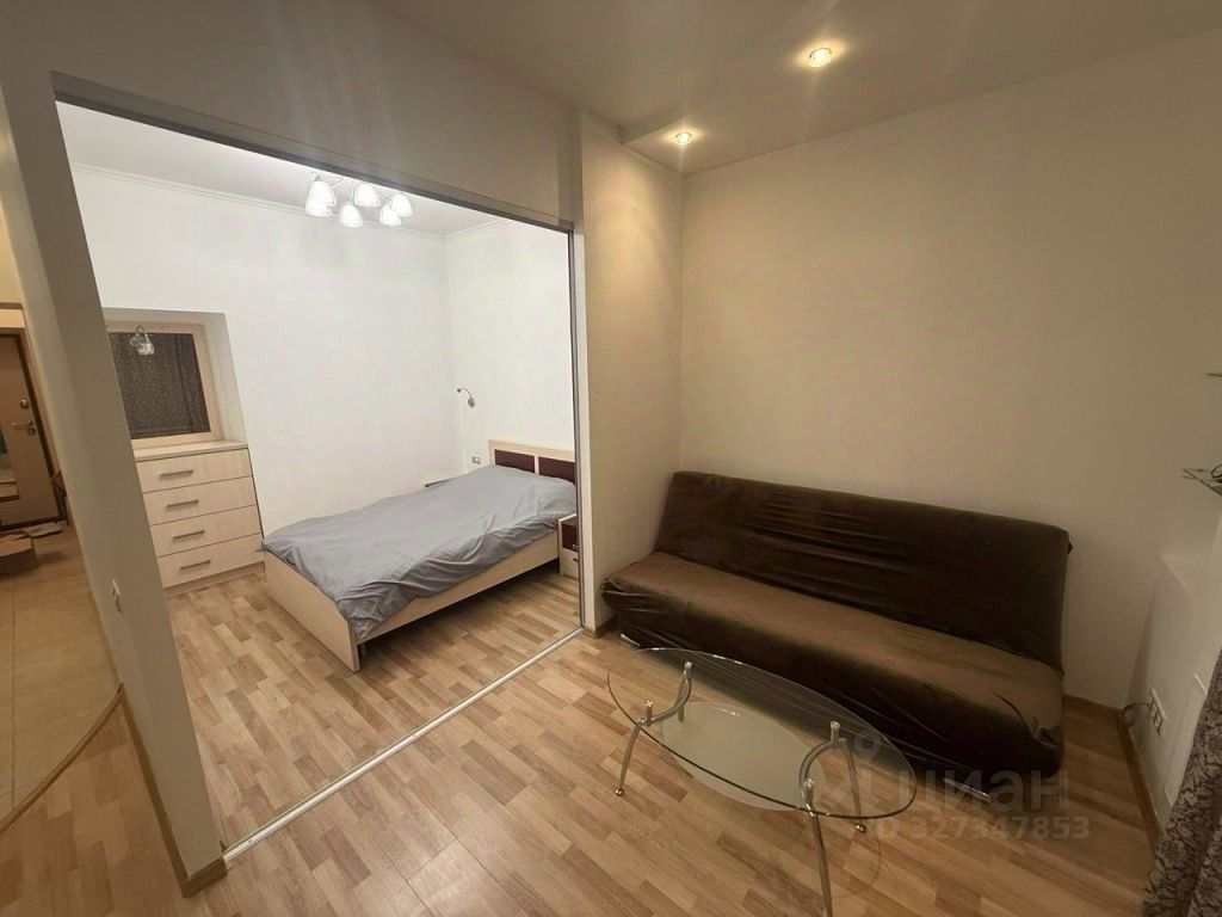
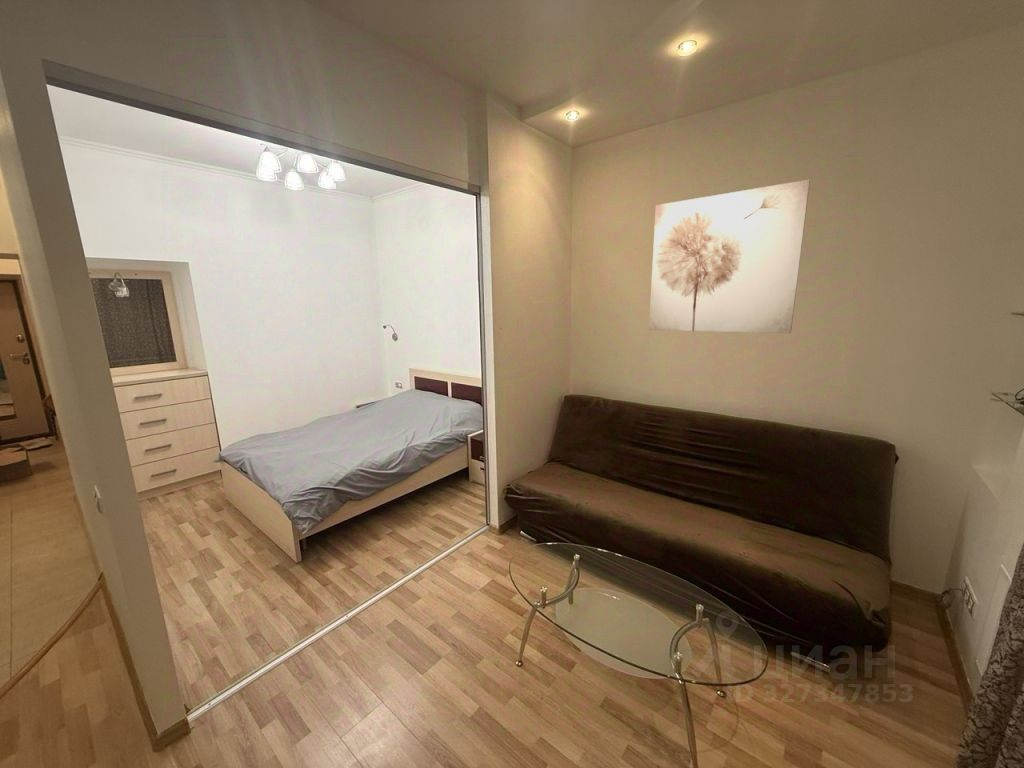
+ wall art [648,179,811,334]
